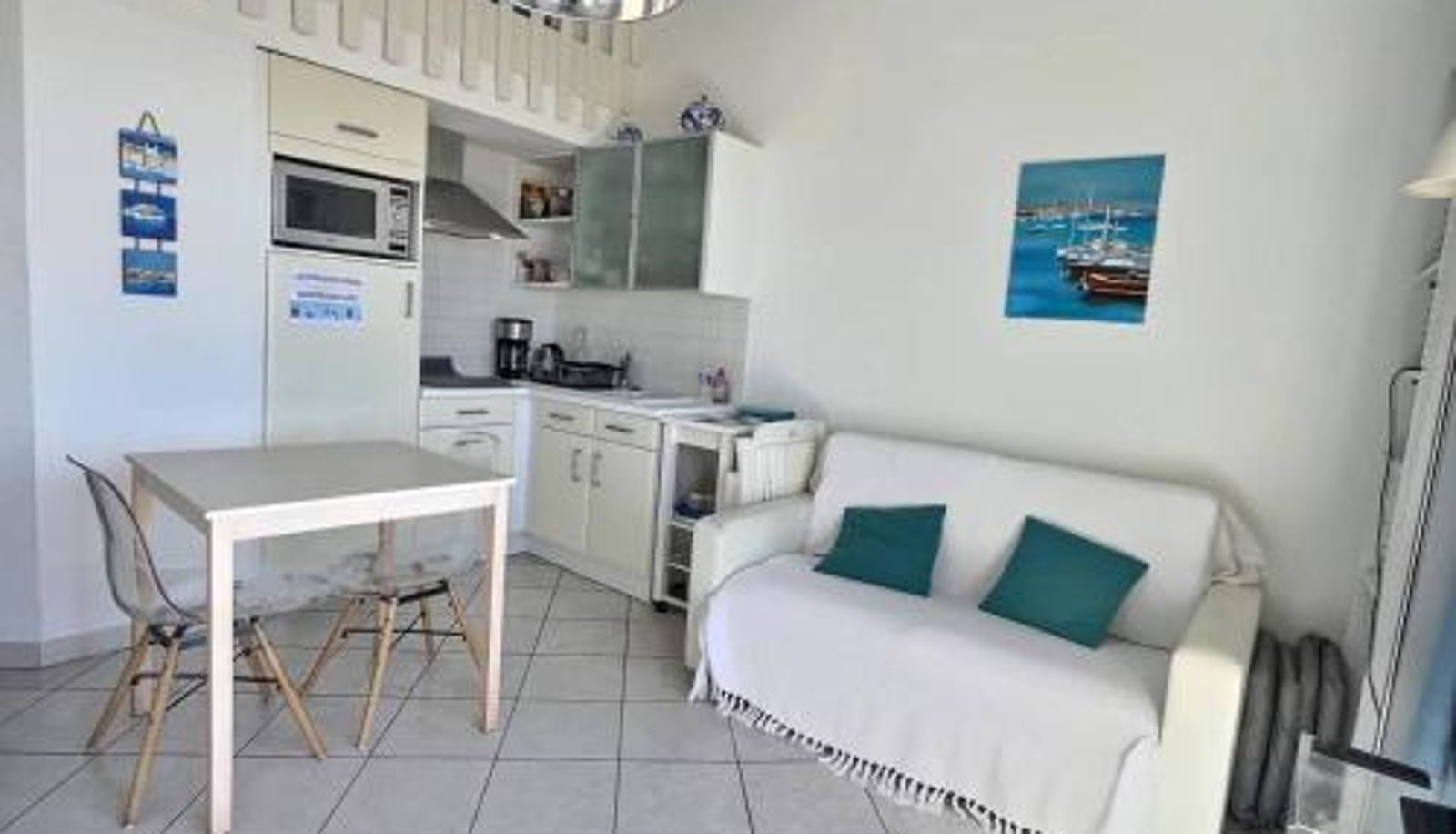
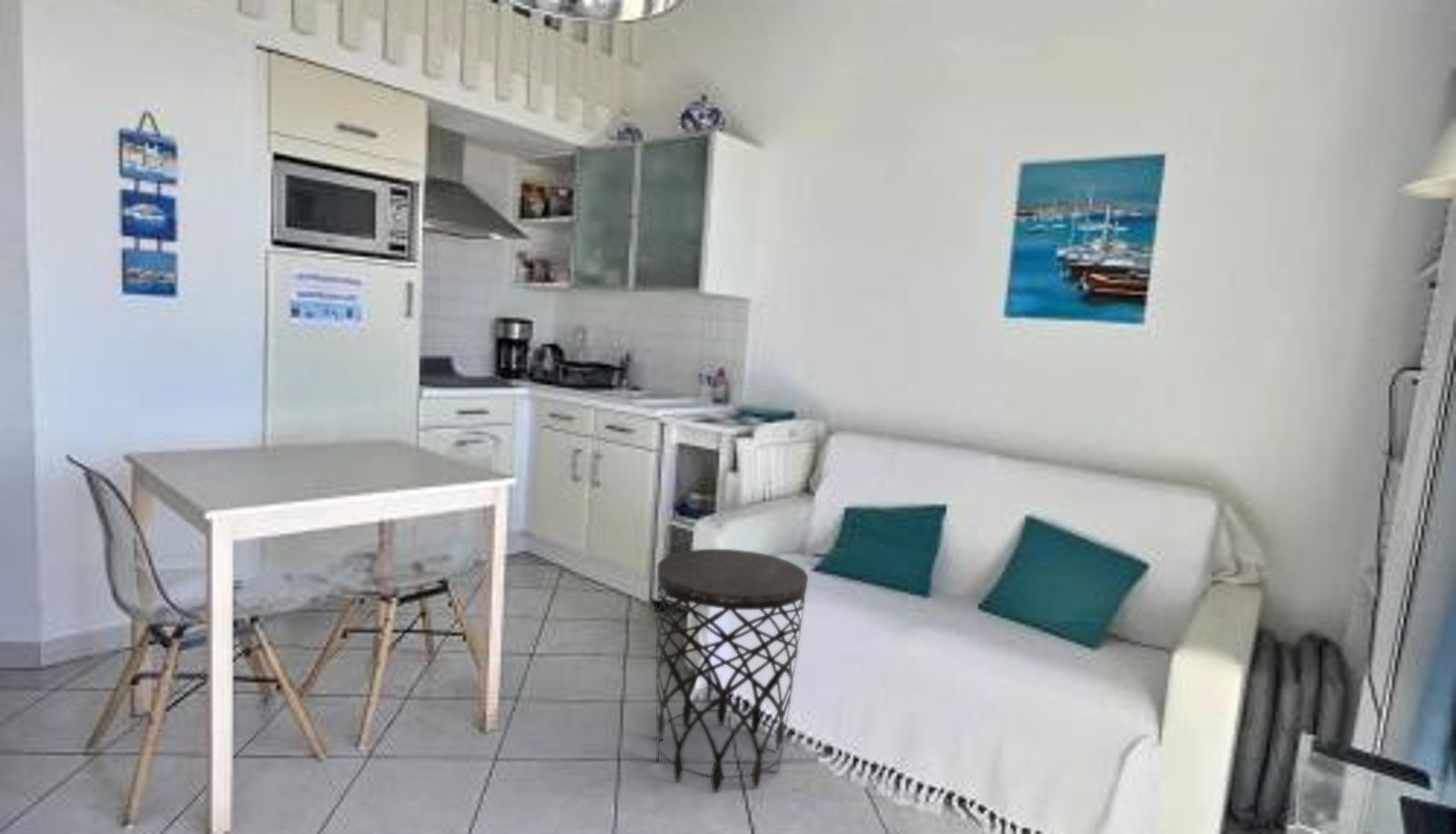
+ side table [655,548,809,793]
